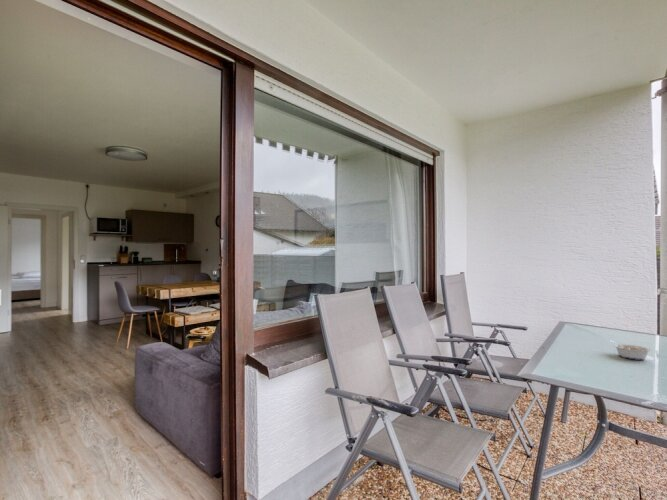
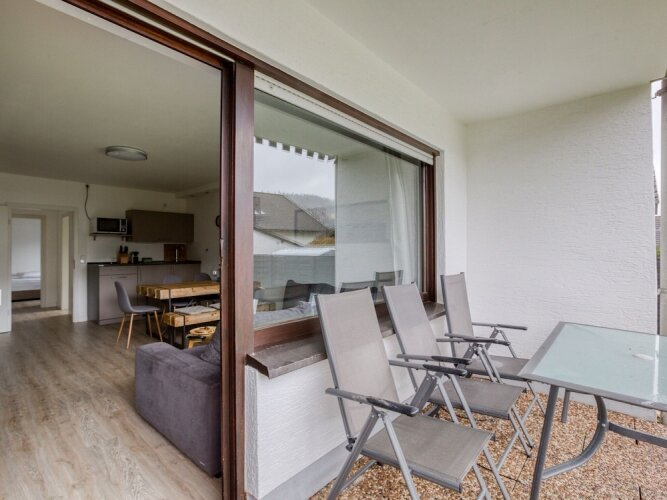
- legume [610,340,652,361]
